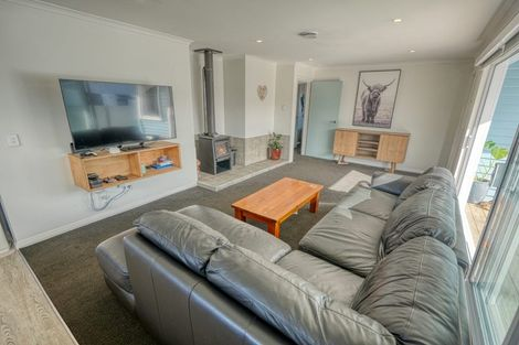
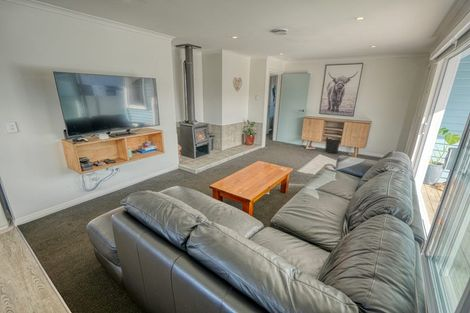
+ waste bin [324,136,342,154]
